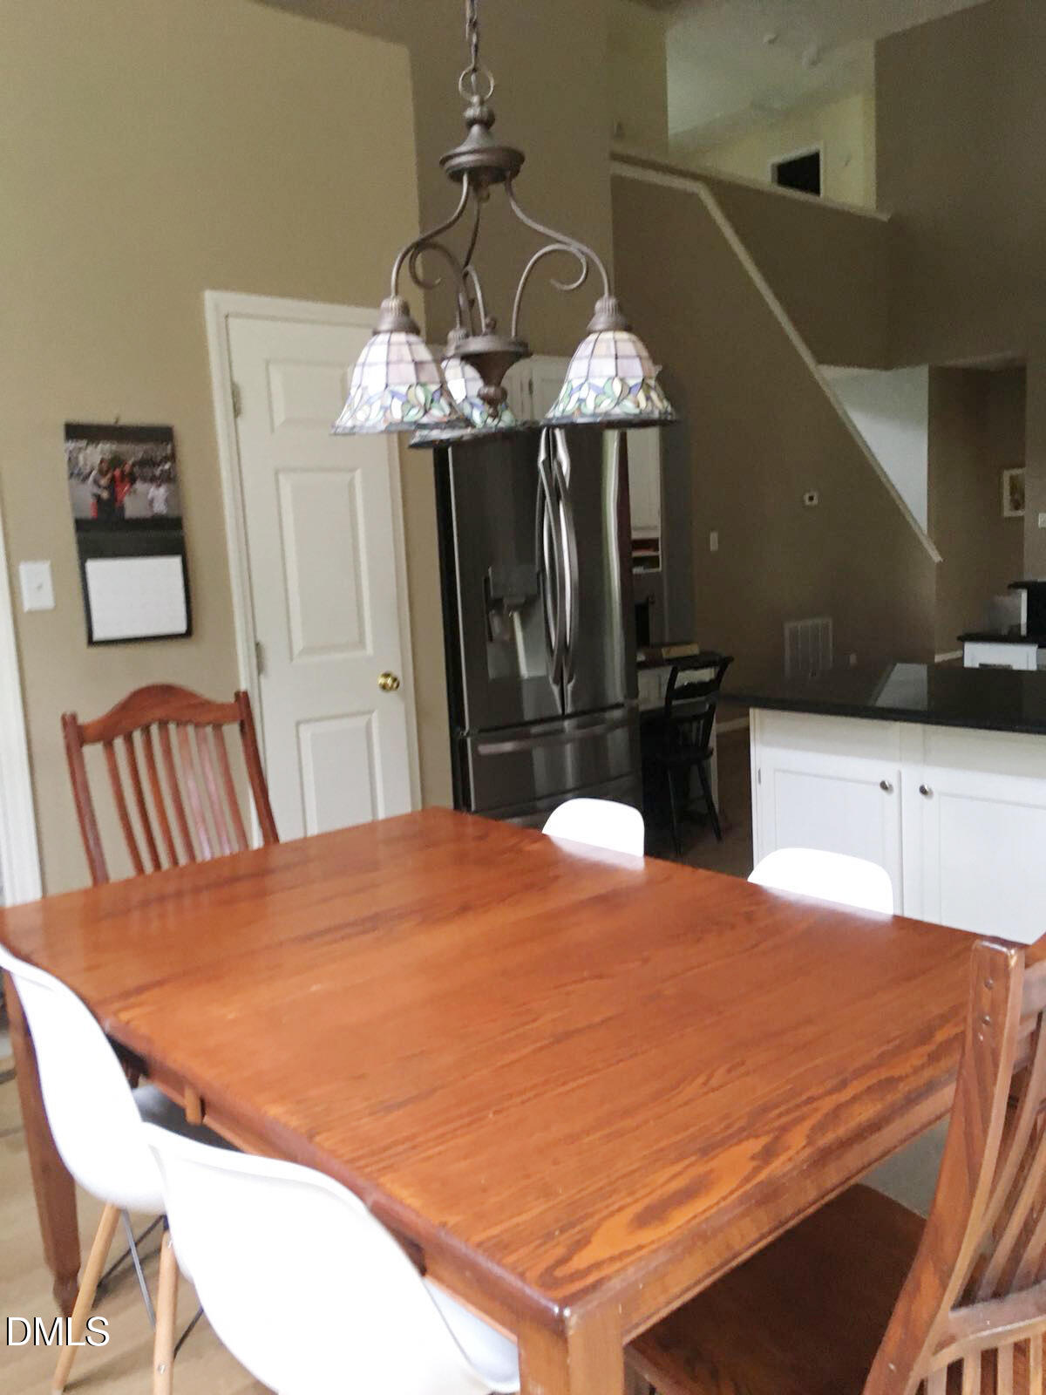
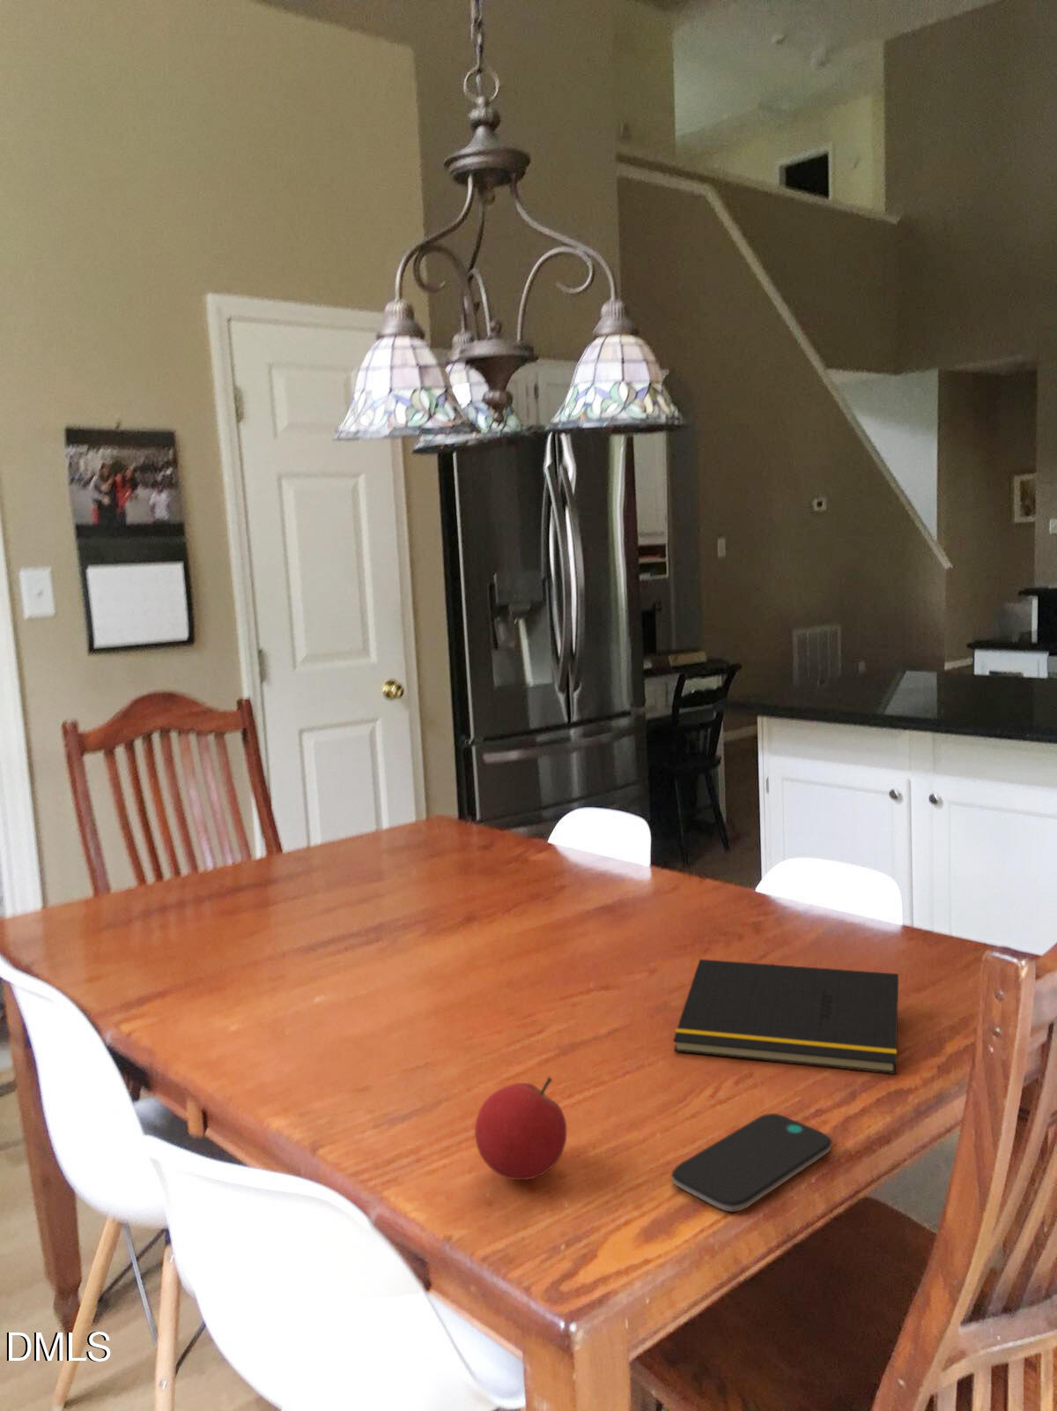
+ smartphone [672,1113,833,1213]
+ fruit [474,1075,567,1181]
+ notepad [672,959,899,1075]
